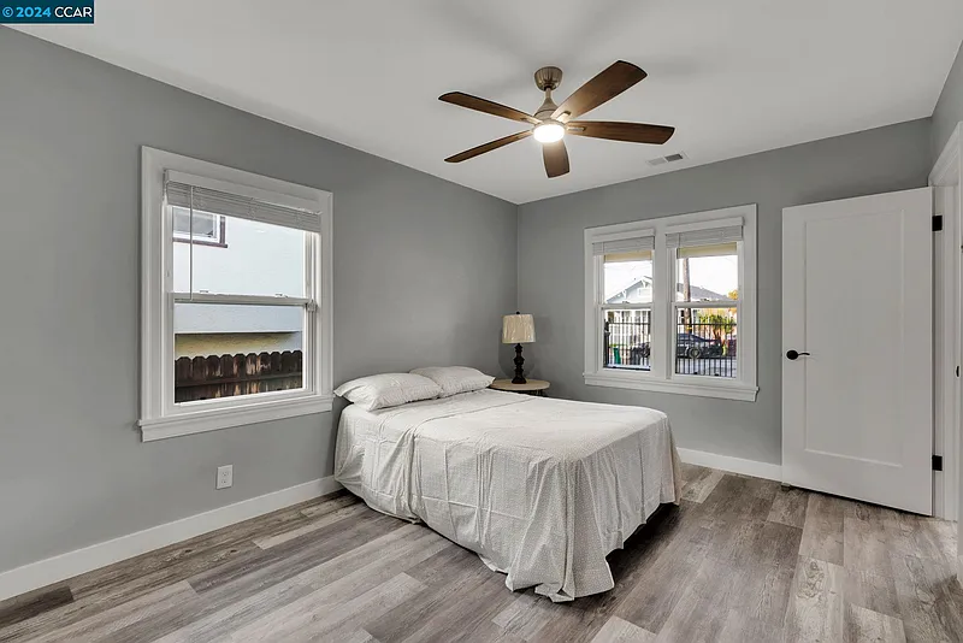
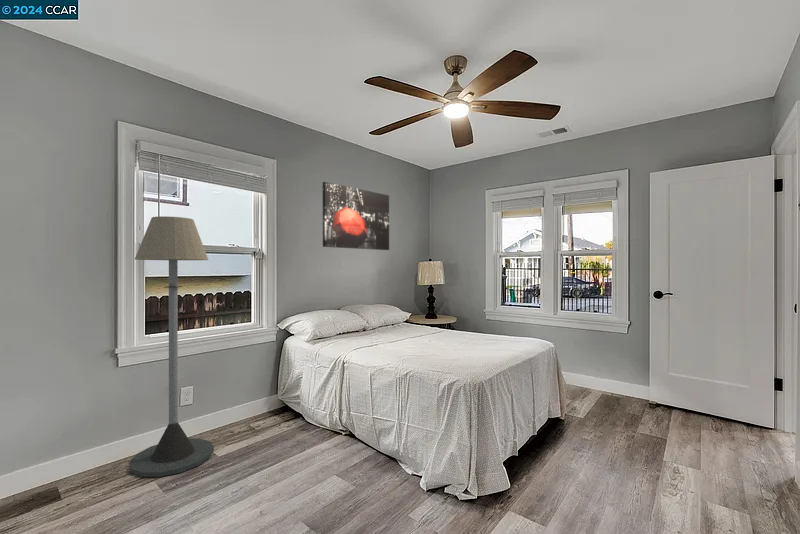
+ floor lamp [128,215,215,478]
+ wall art [322,181,390,251]
